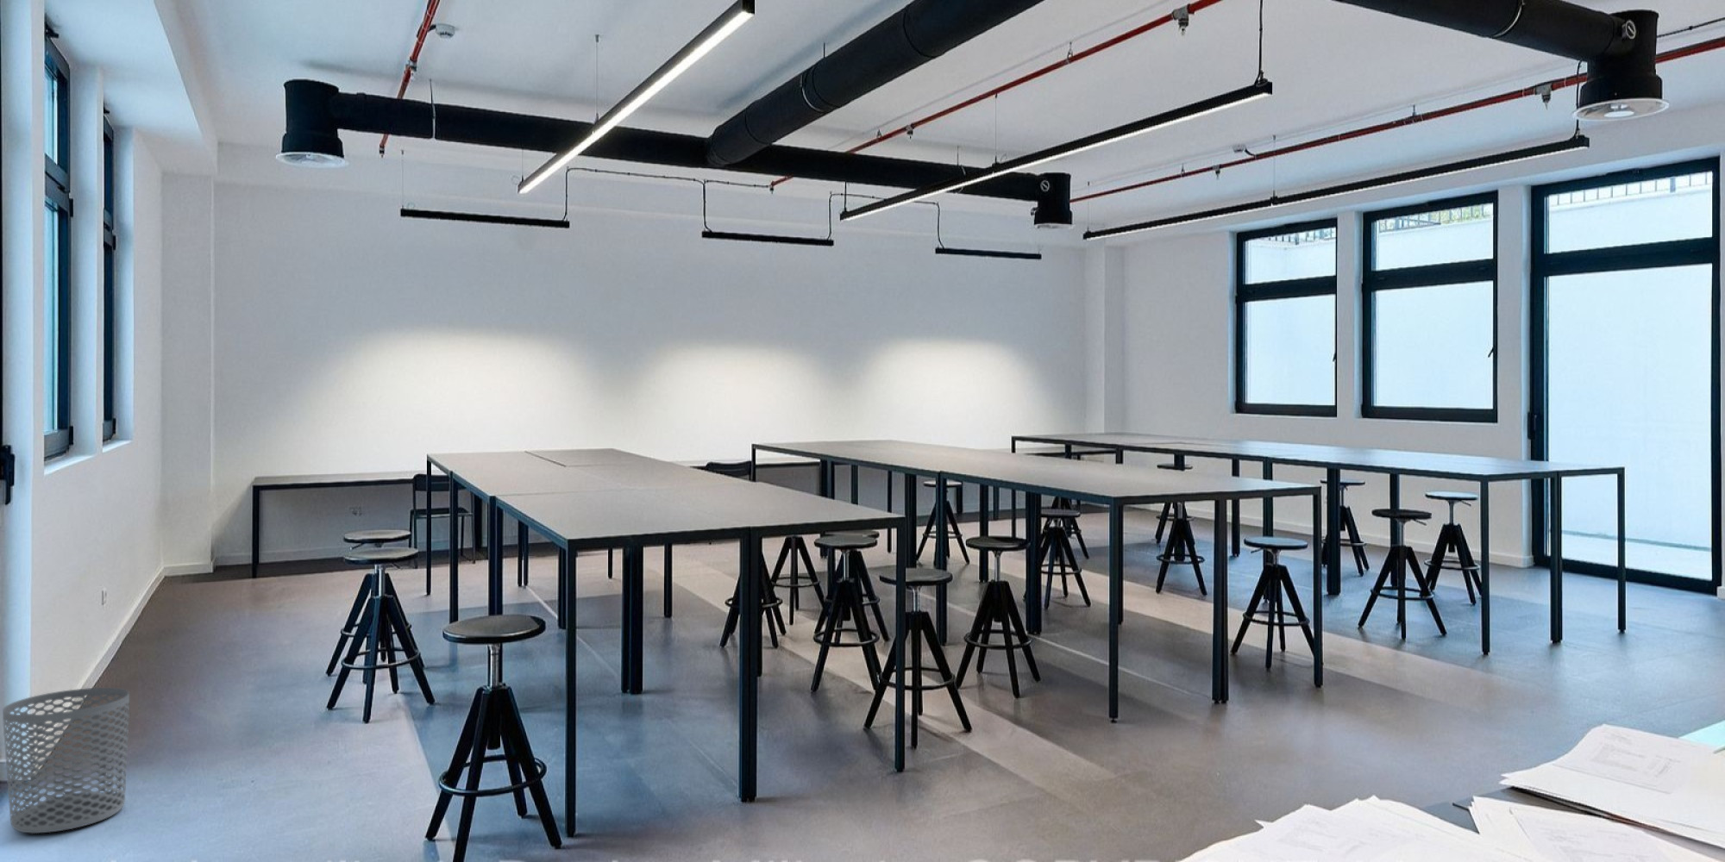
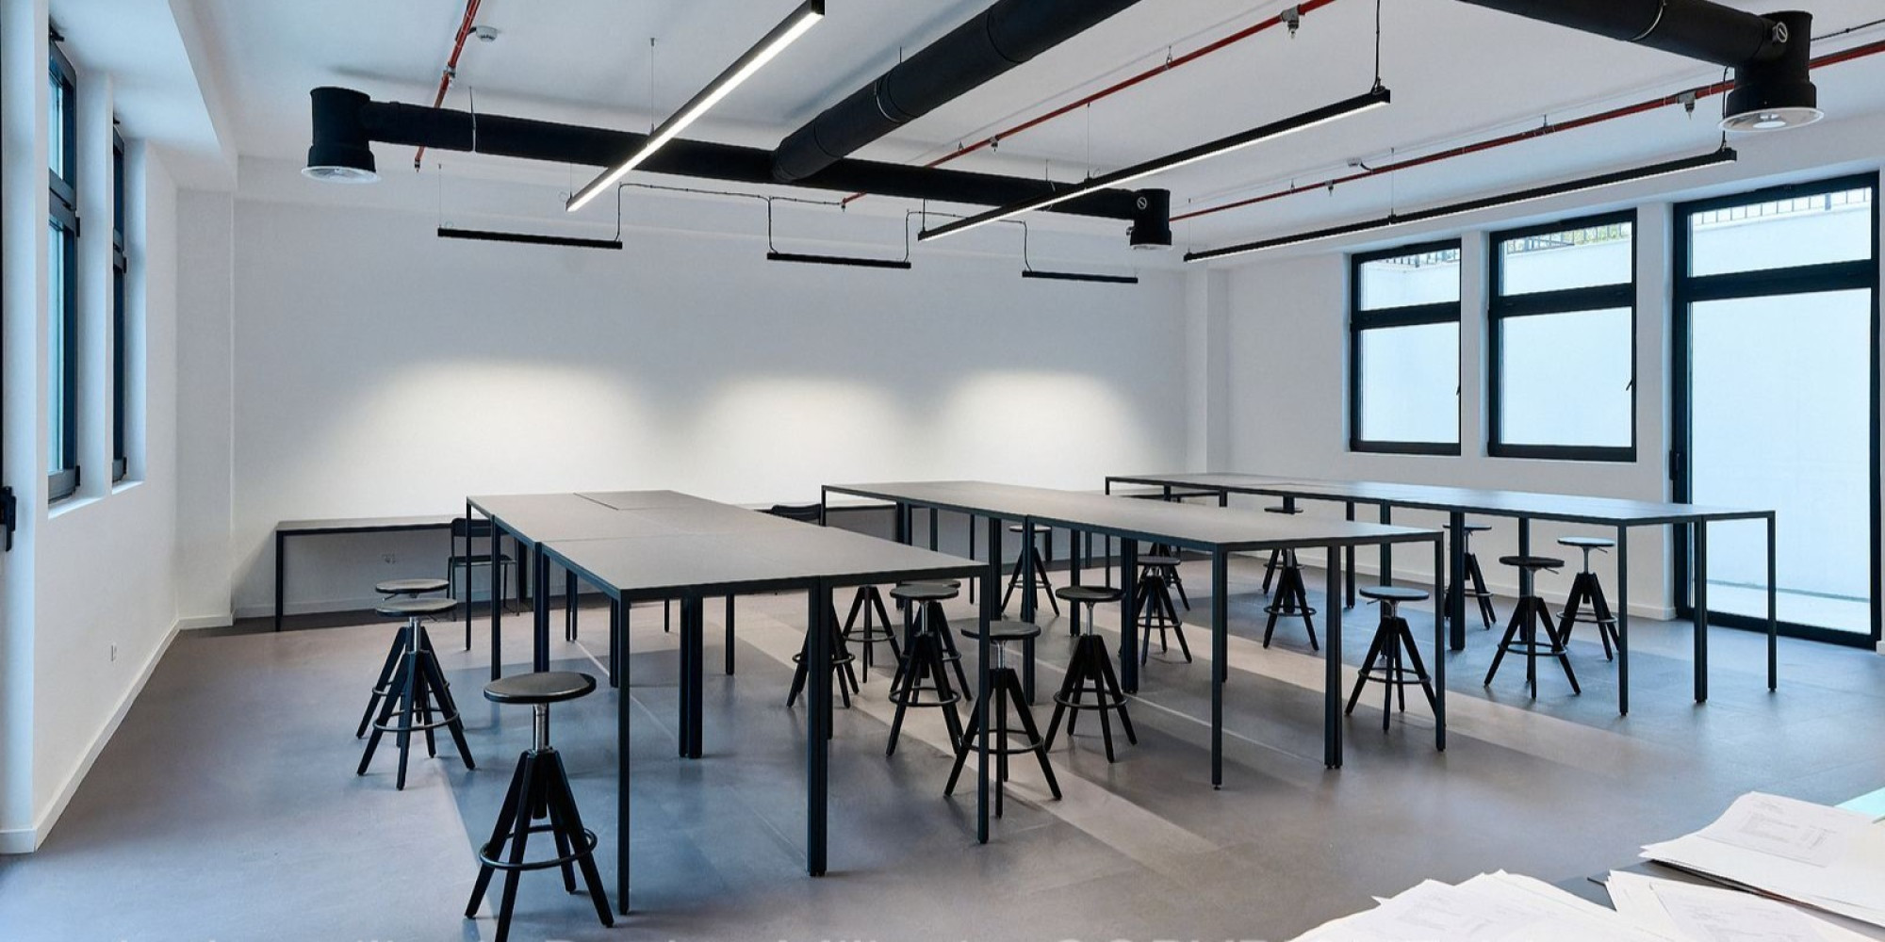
- waste bin [2,687,130,835]
